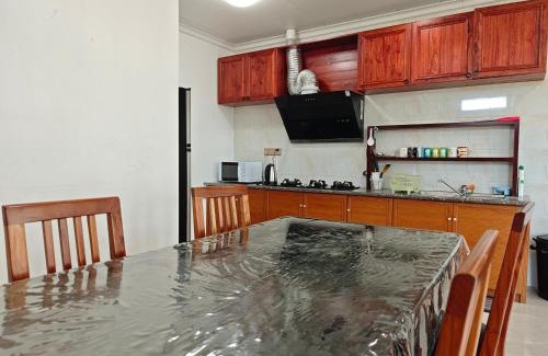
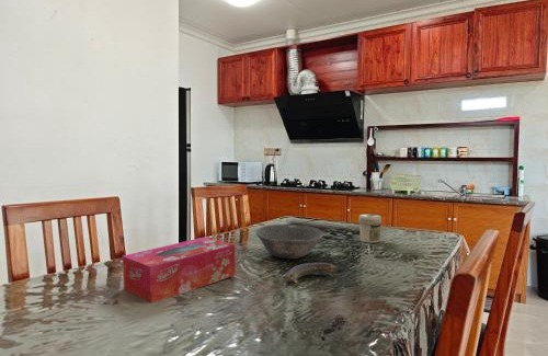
+ banana [284,262,339,285]
+ tissue box [122,236,237,303]
+ jar [357,214,383,244]
+ bowl [255,223,324,260]
